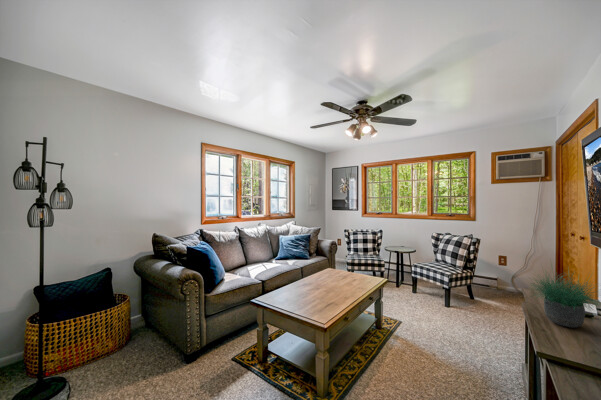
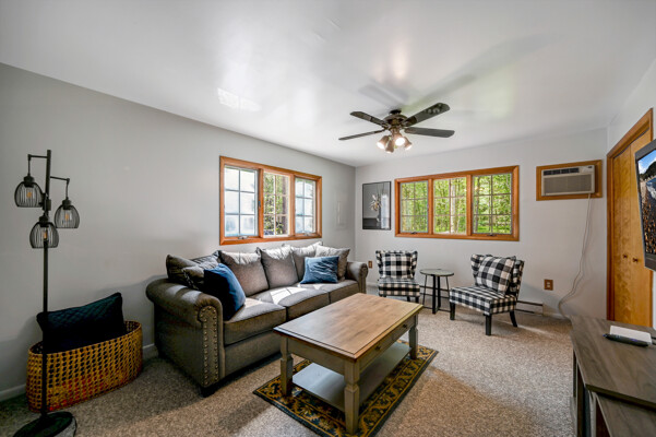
- potted plant [525,259,601,328]
